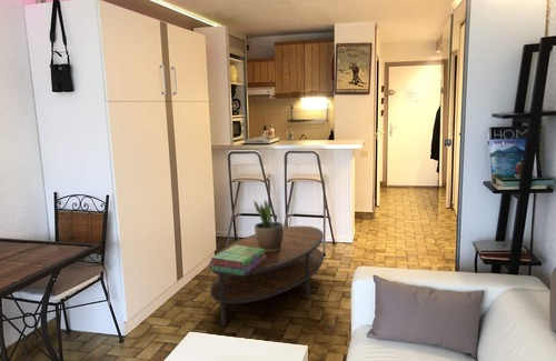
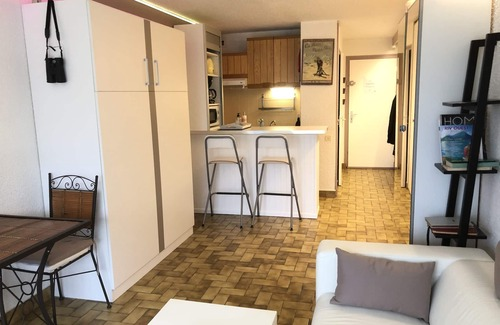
- potted plant [252,199,285,252]
- stack of books [210,245,267,275]
- coffee table [208,224,325,327]
